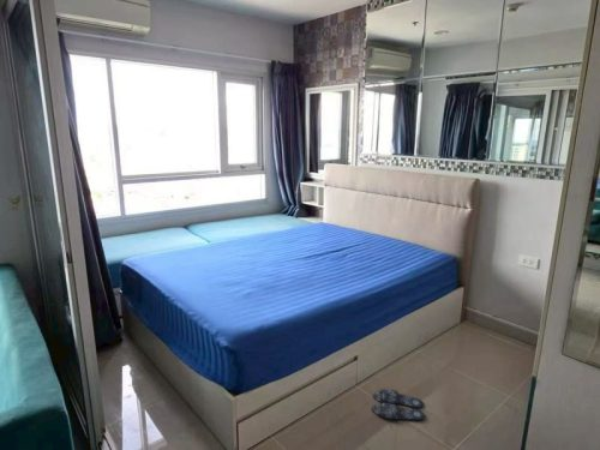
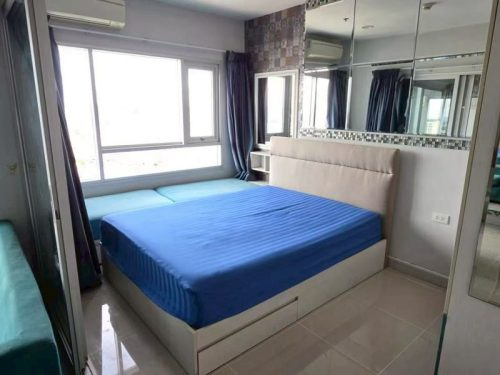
- slippers [371,388,426,421]
